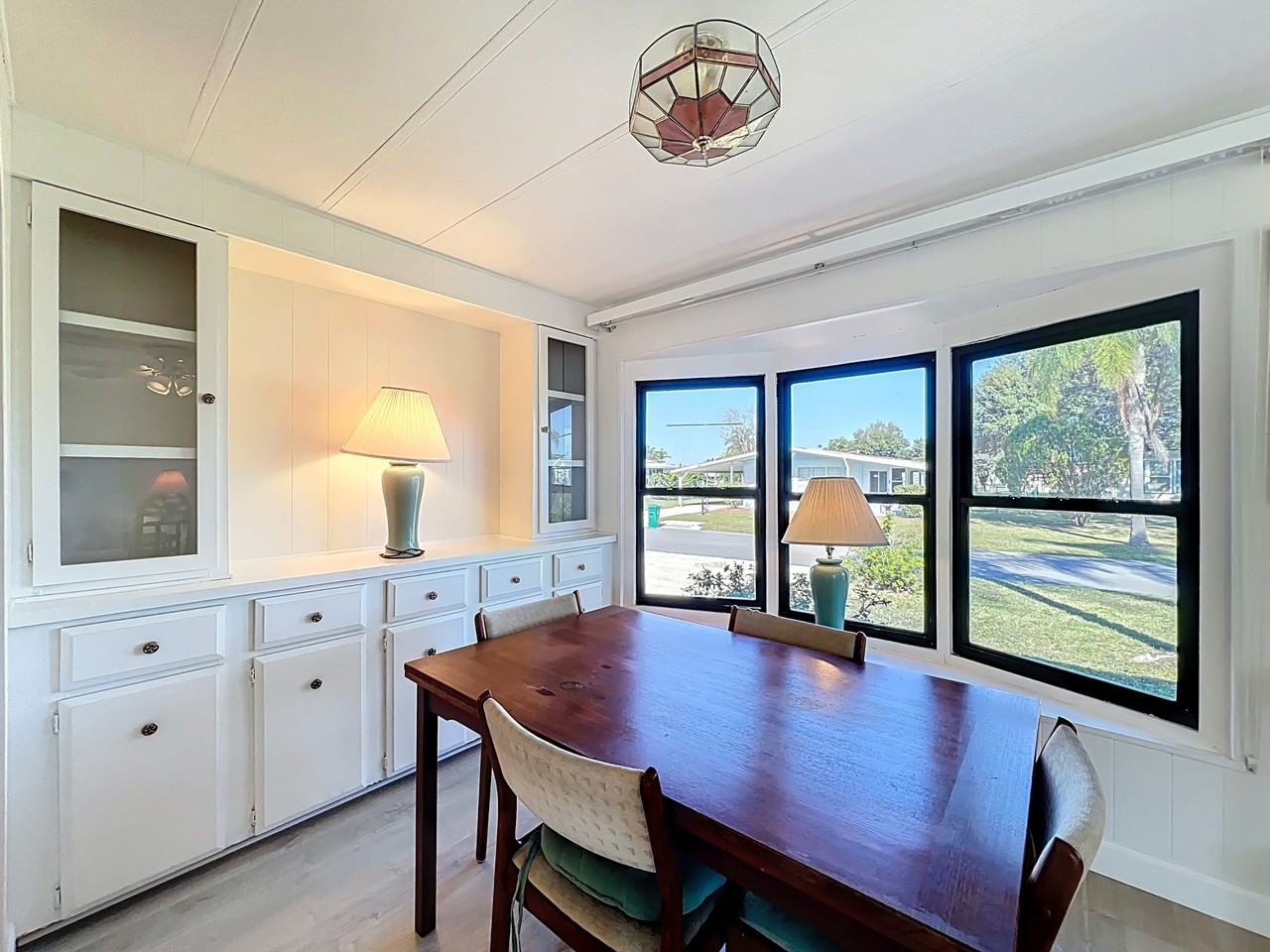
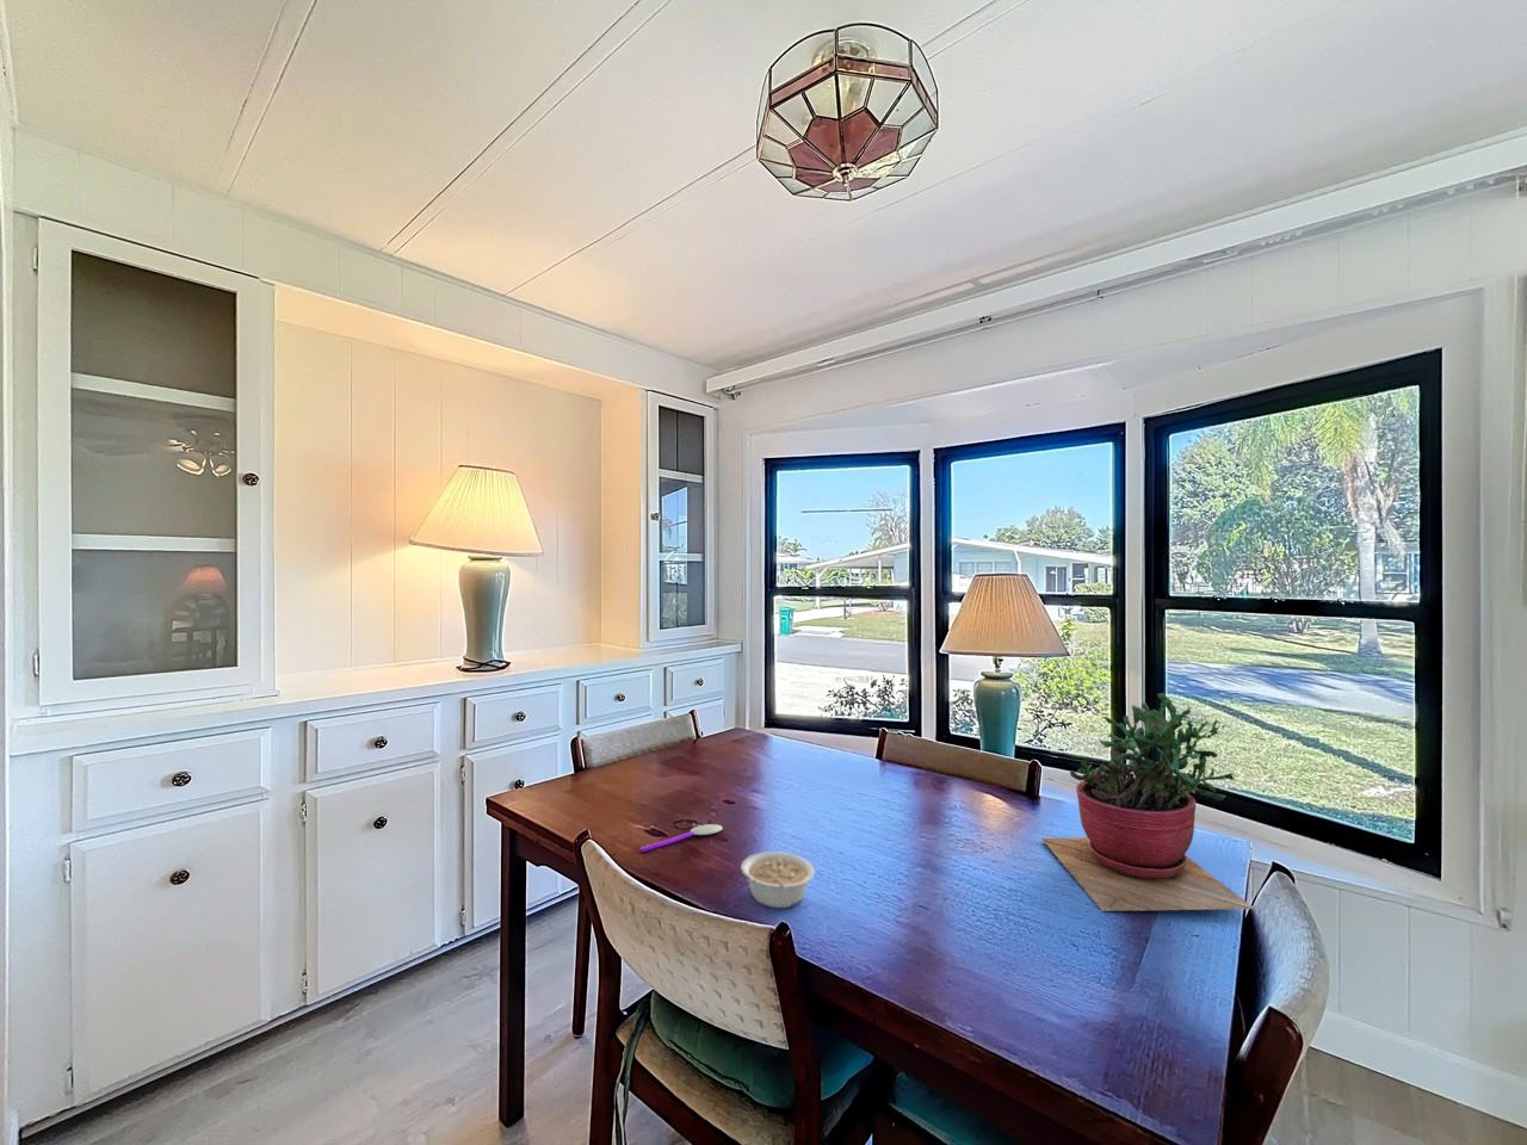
+ spoon [640,823,724,853]
+ succulent plant [1040,692,1256,913]
+ legume [739,850,816,909]
